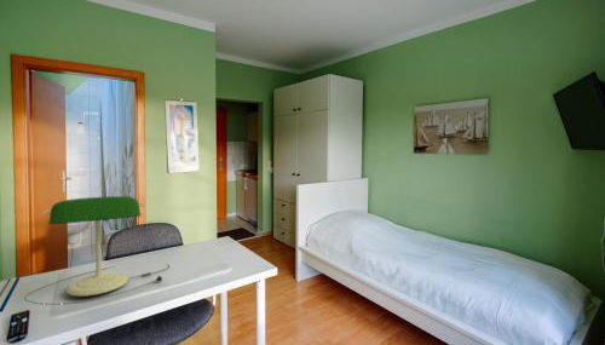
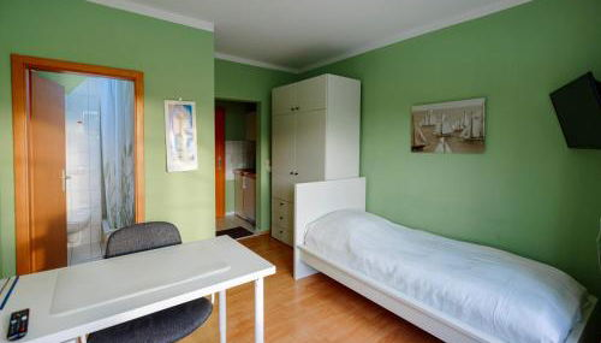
- desk lamp [23,195,171,306]
